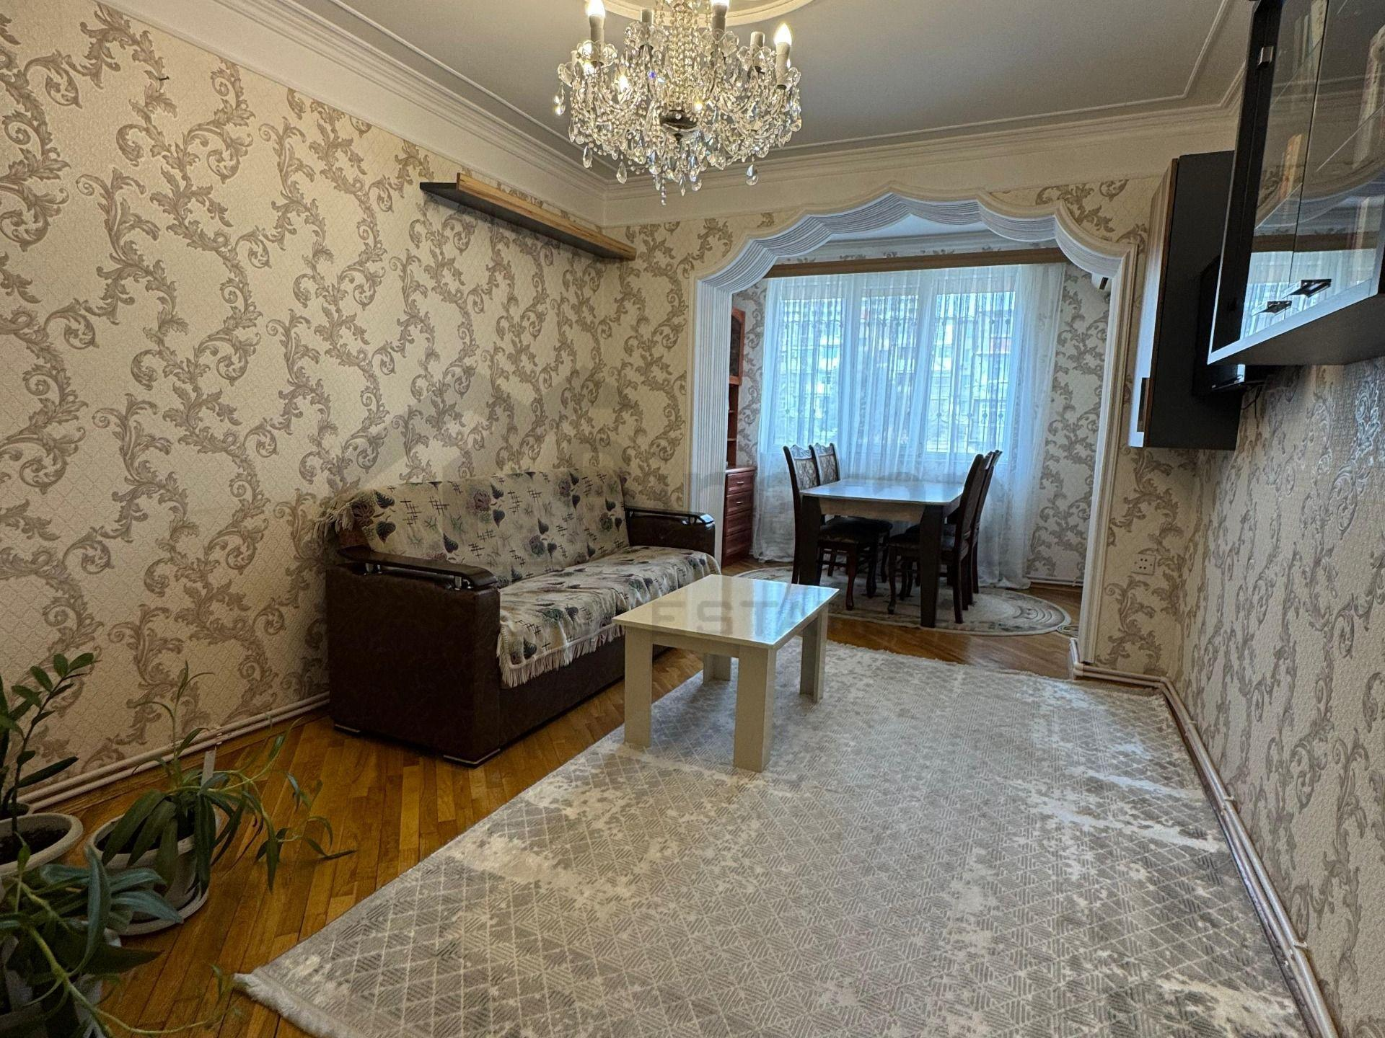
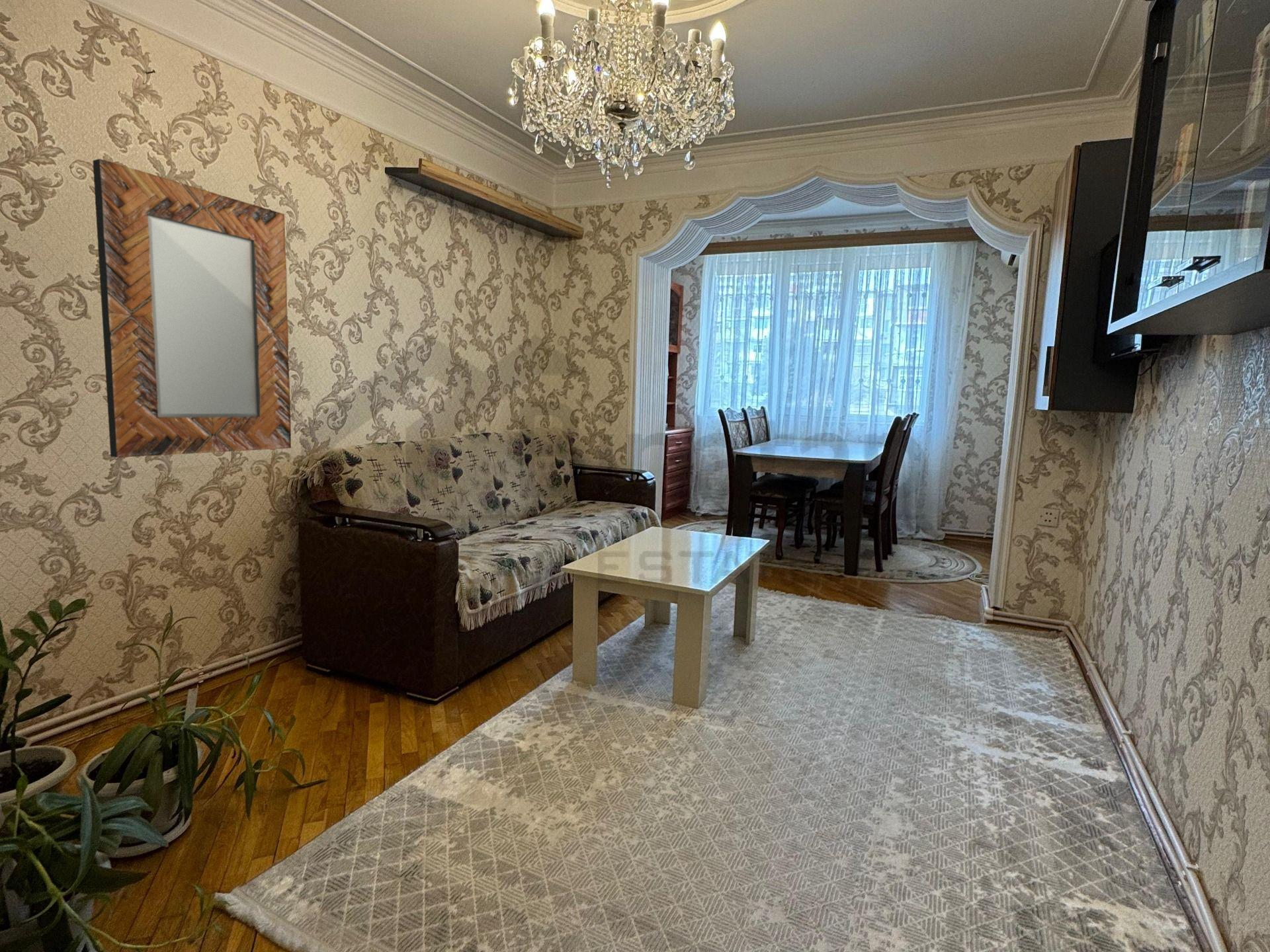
+ home mirror [92,158,292,458]
